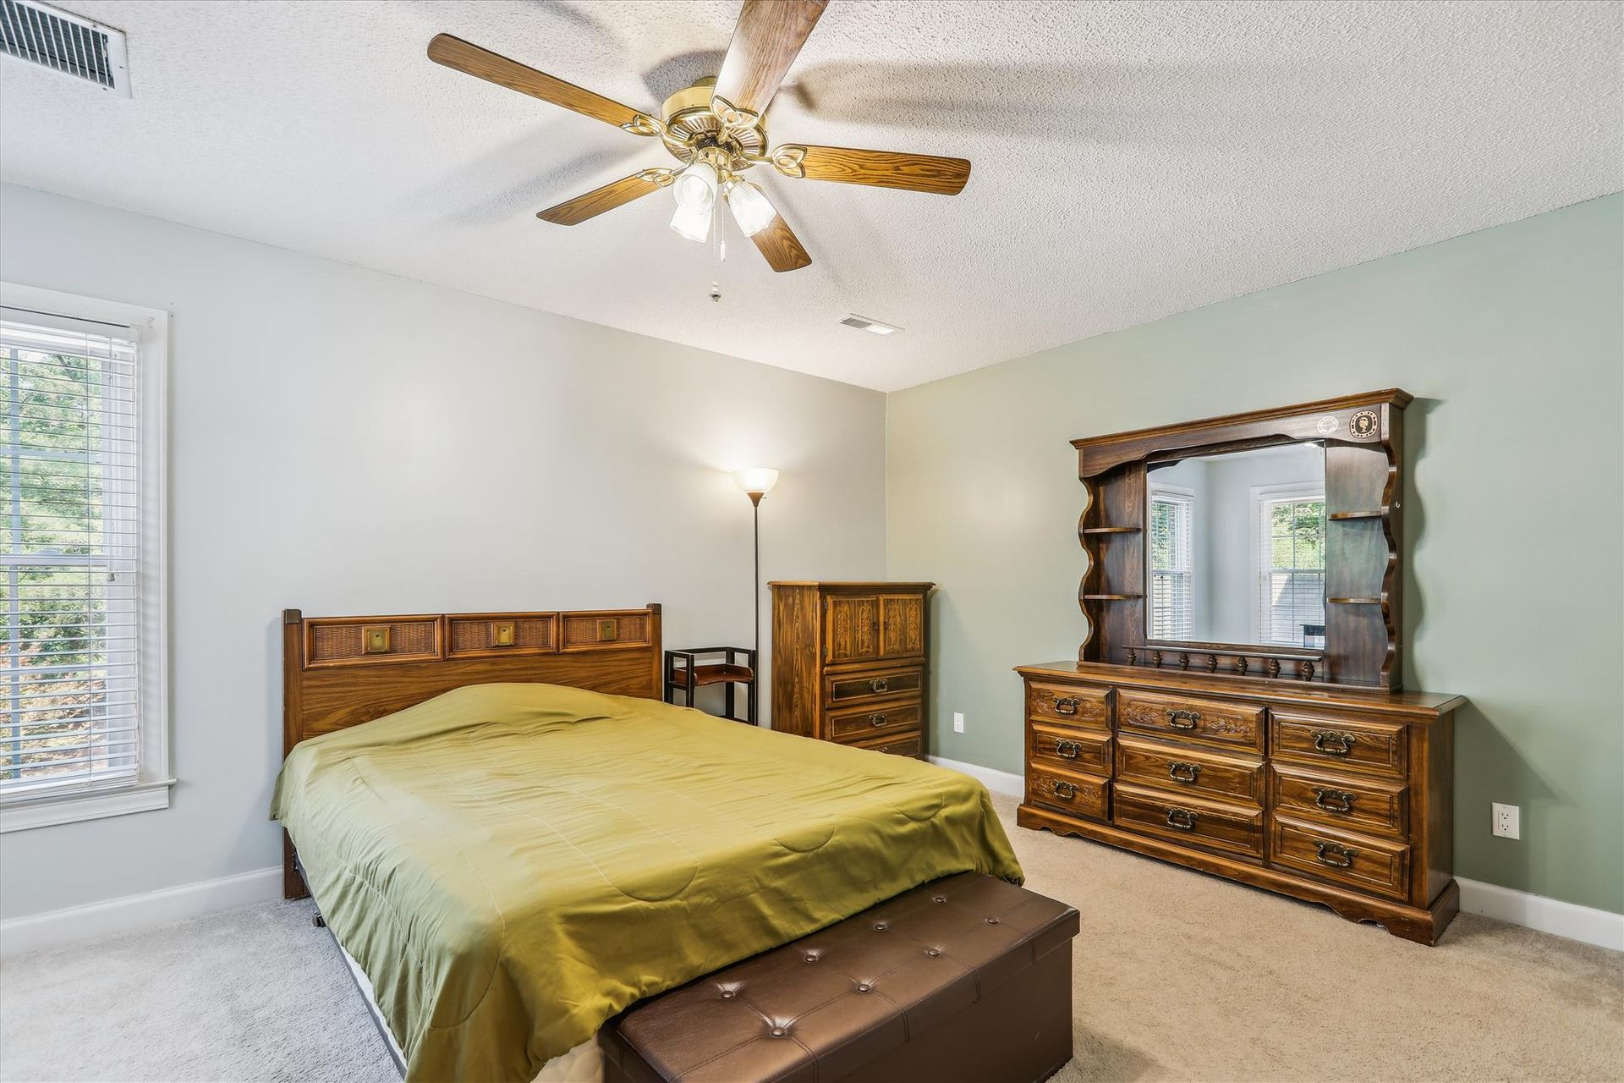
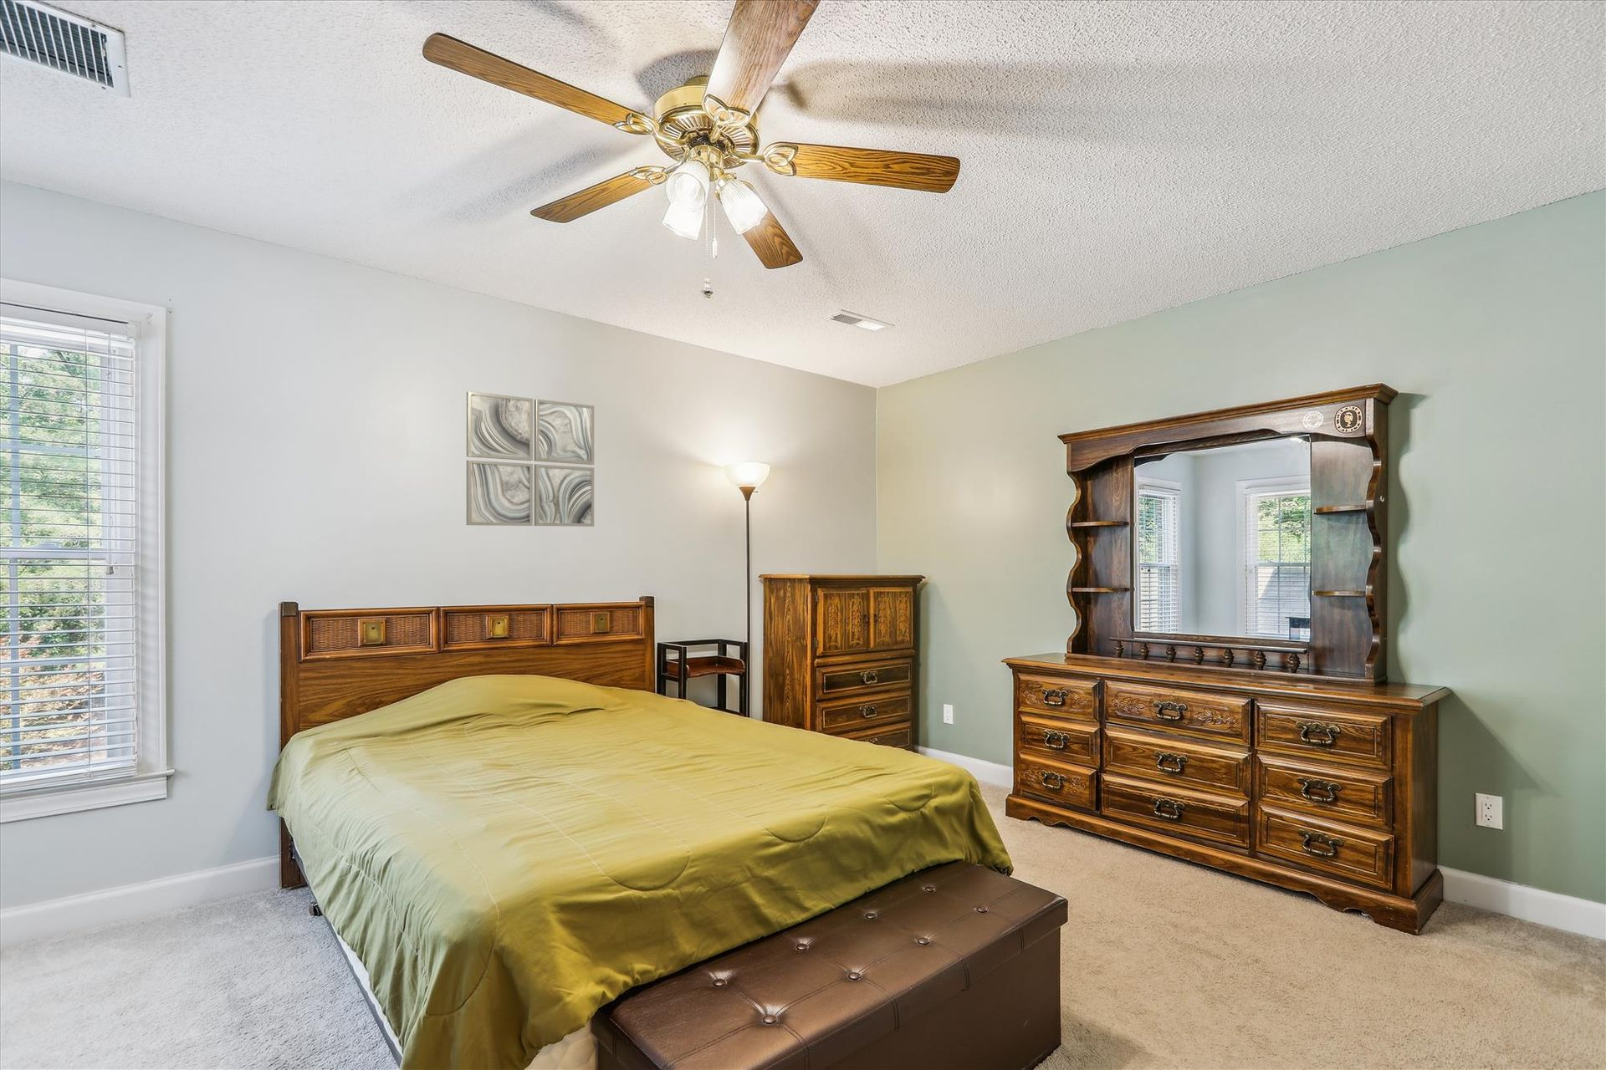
+ wall art [466,391,595,528]
